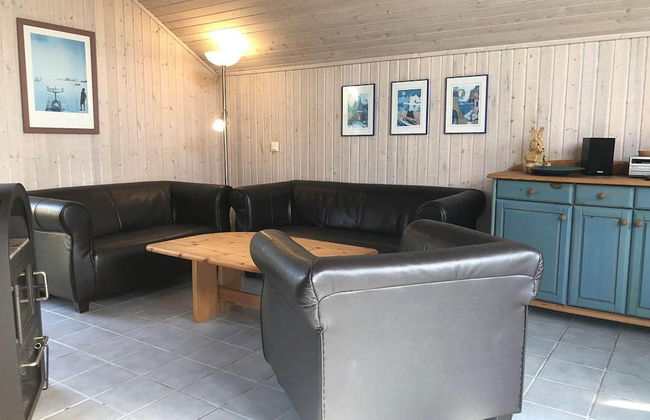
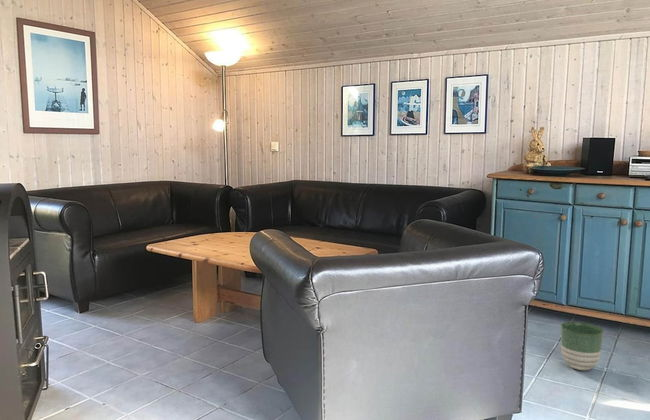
+ planter [560,321,605,371]
